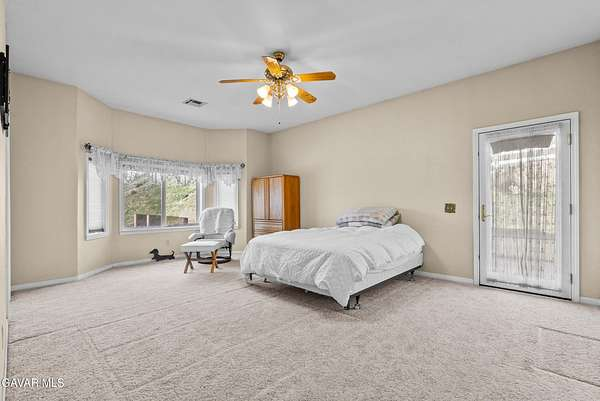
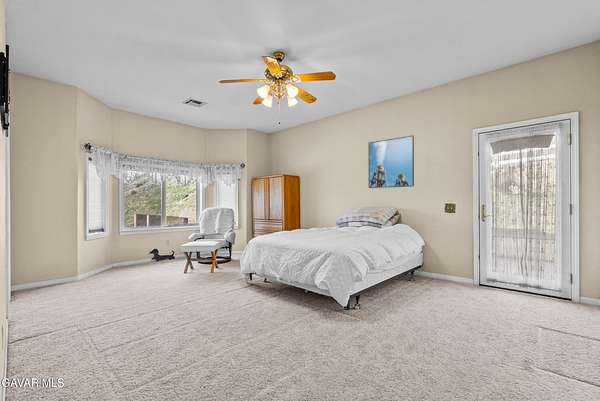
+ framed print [367,135,415,189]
